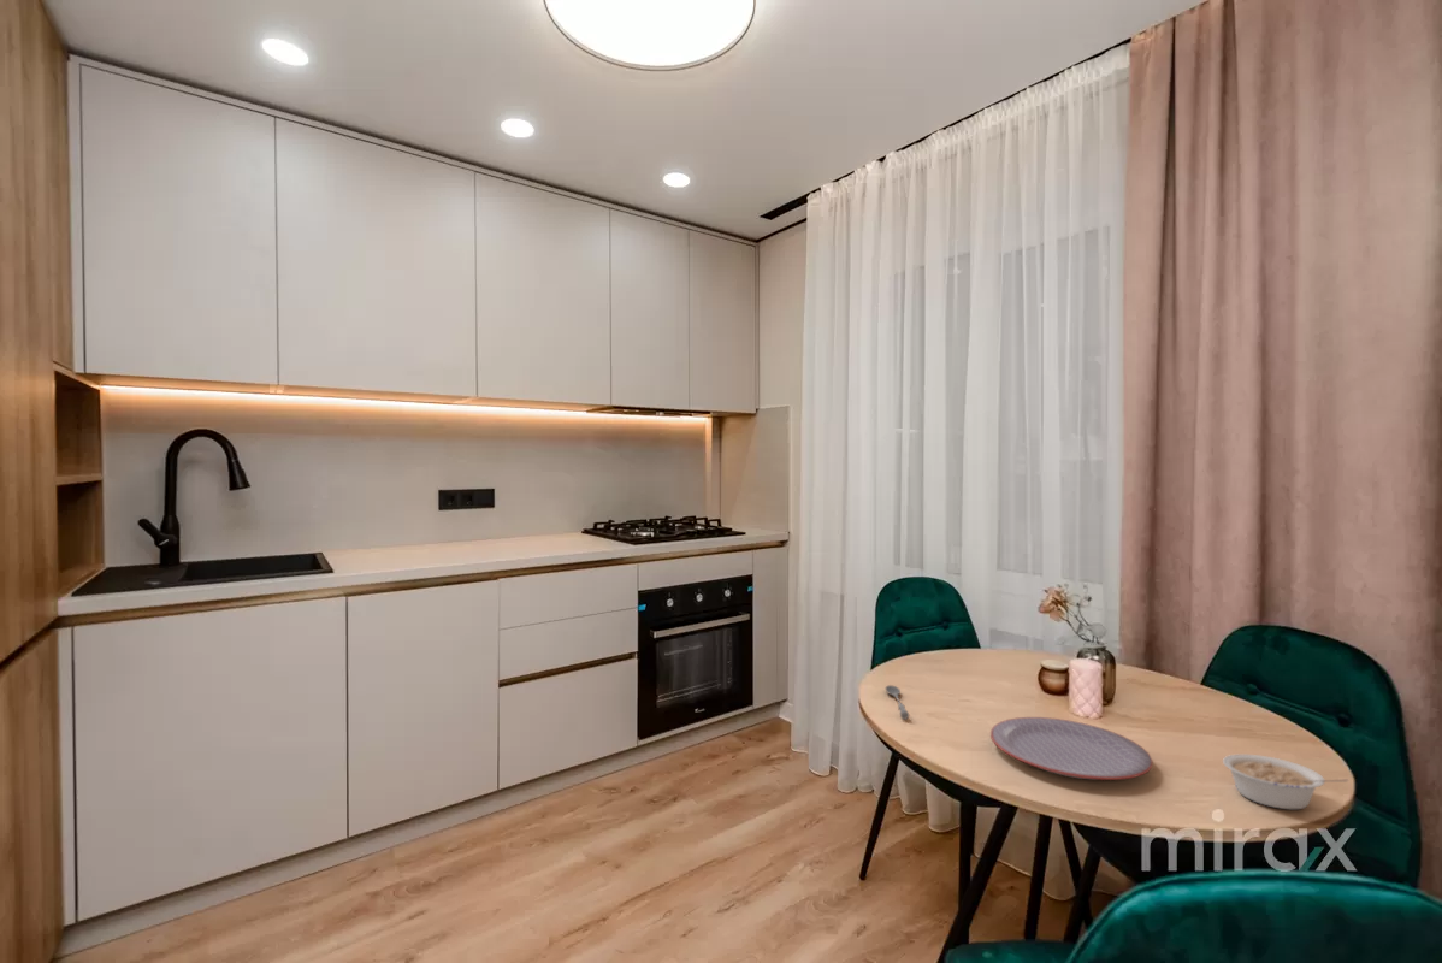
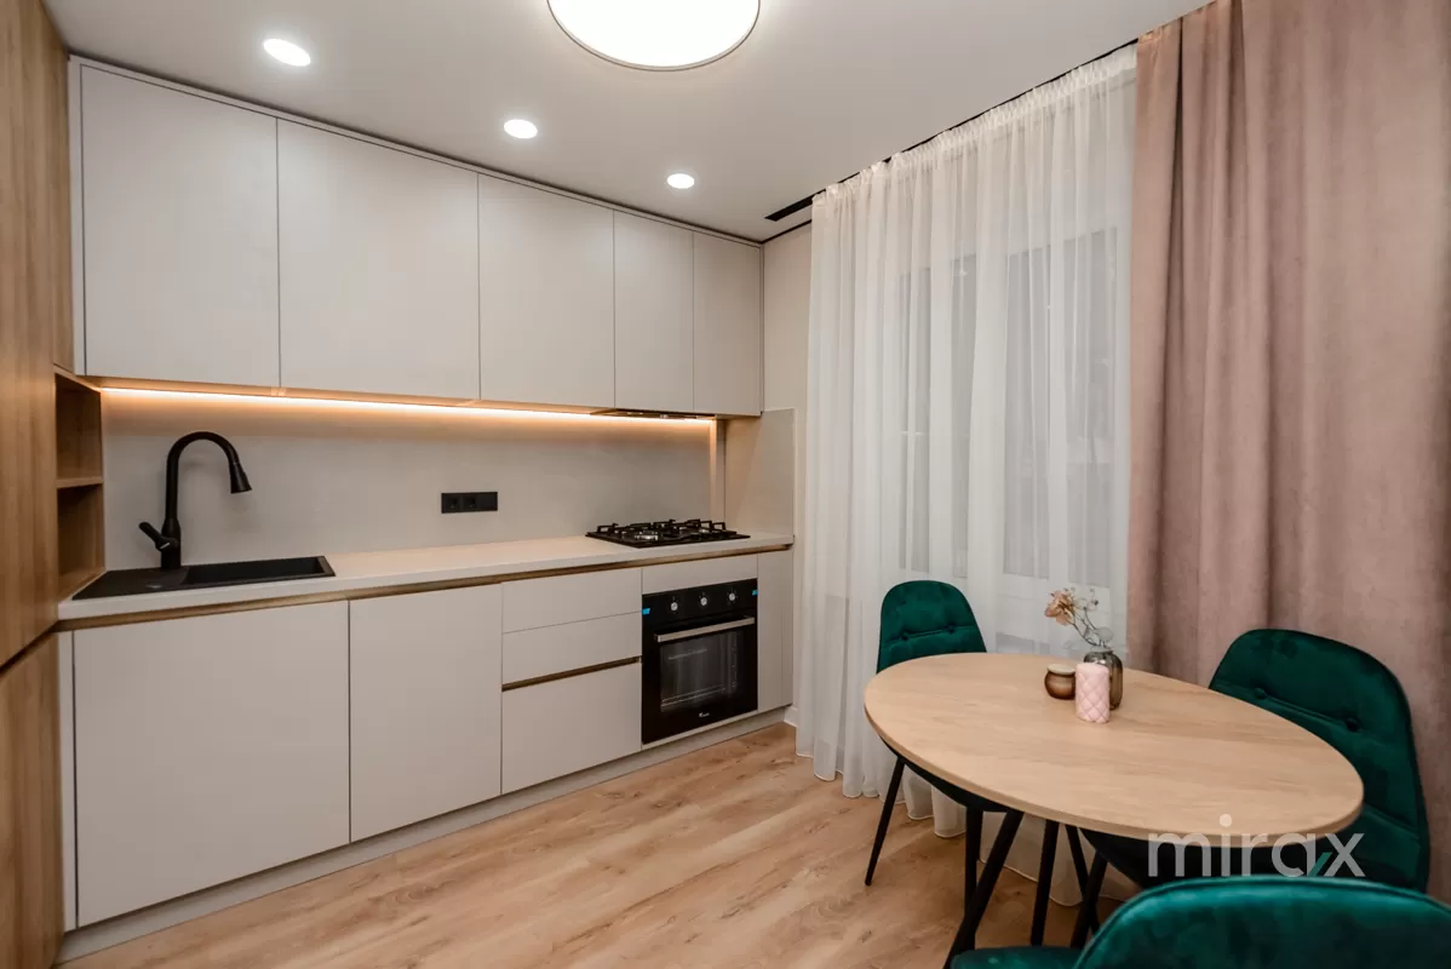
- soupspoon [885,684,910,721]
- legume [1222,754,1349,810]
- plate [989,716,1153,781]
